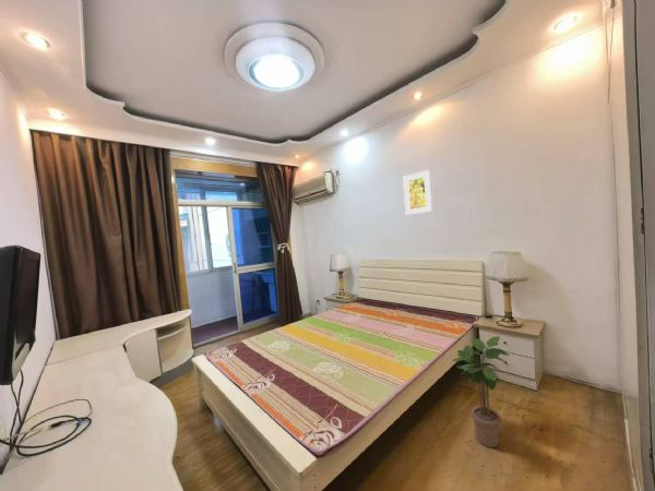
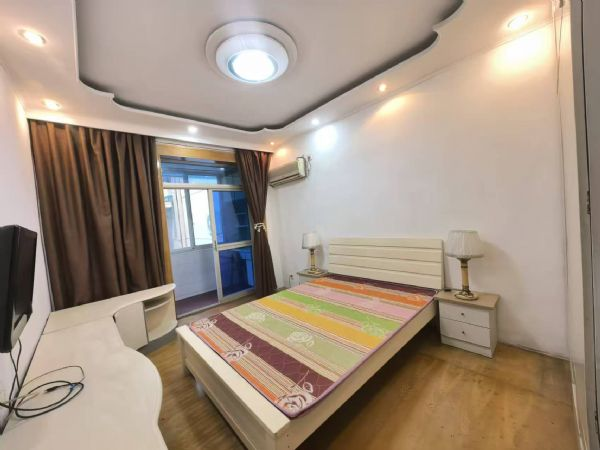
- potted plant [451,335,511,448]
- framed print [402,169,433,216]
